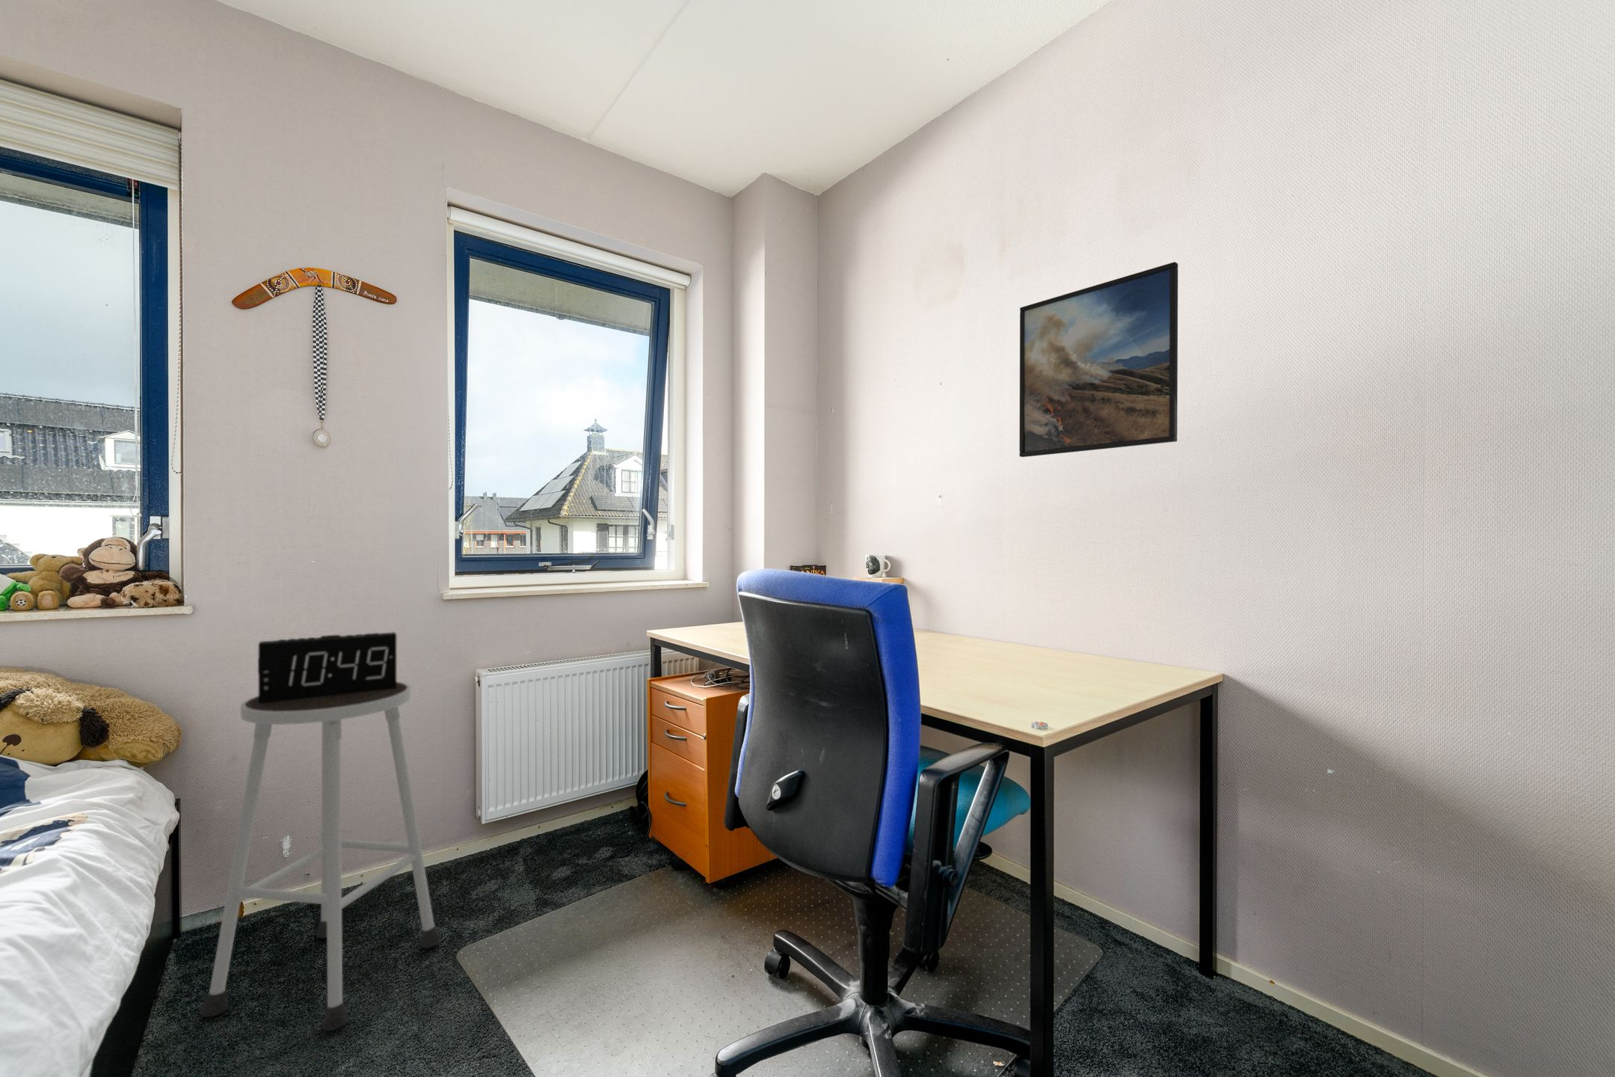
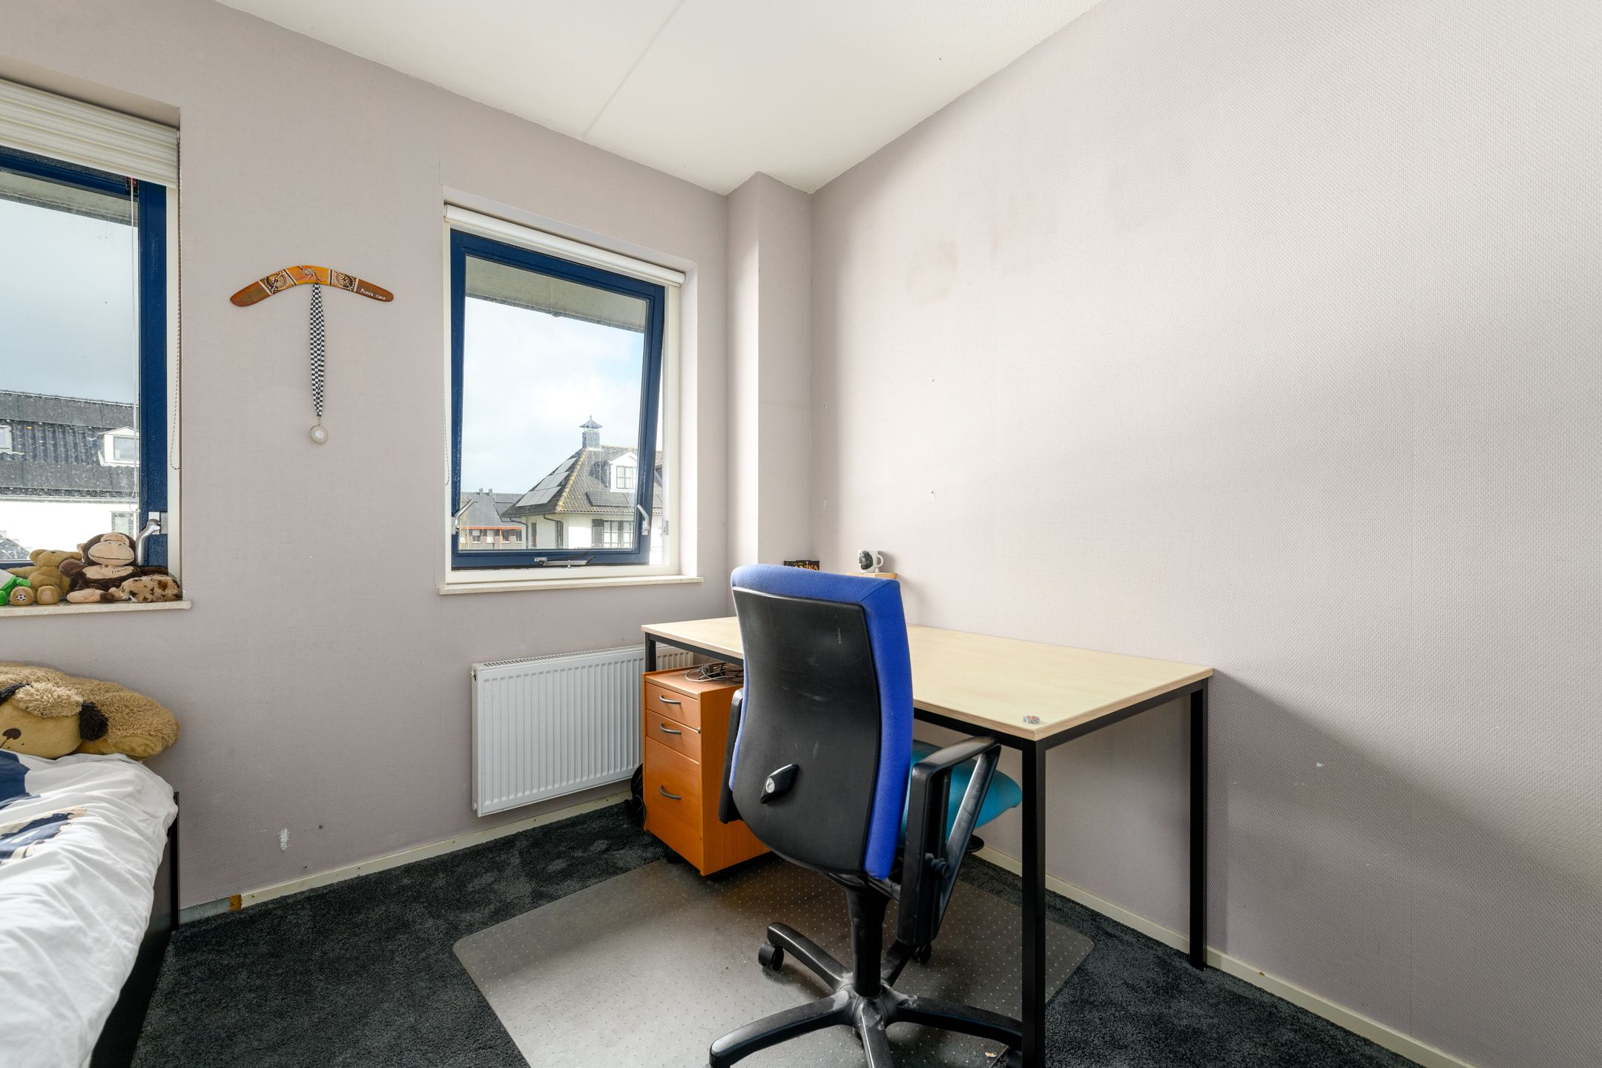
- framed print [1018,261,1179,458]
- alarm clock [257,631,397,704]
- stool [199,680,442,1031]
